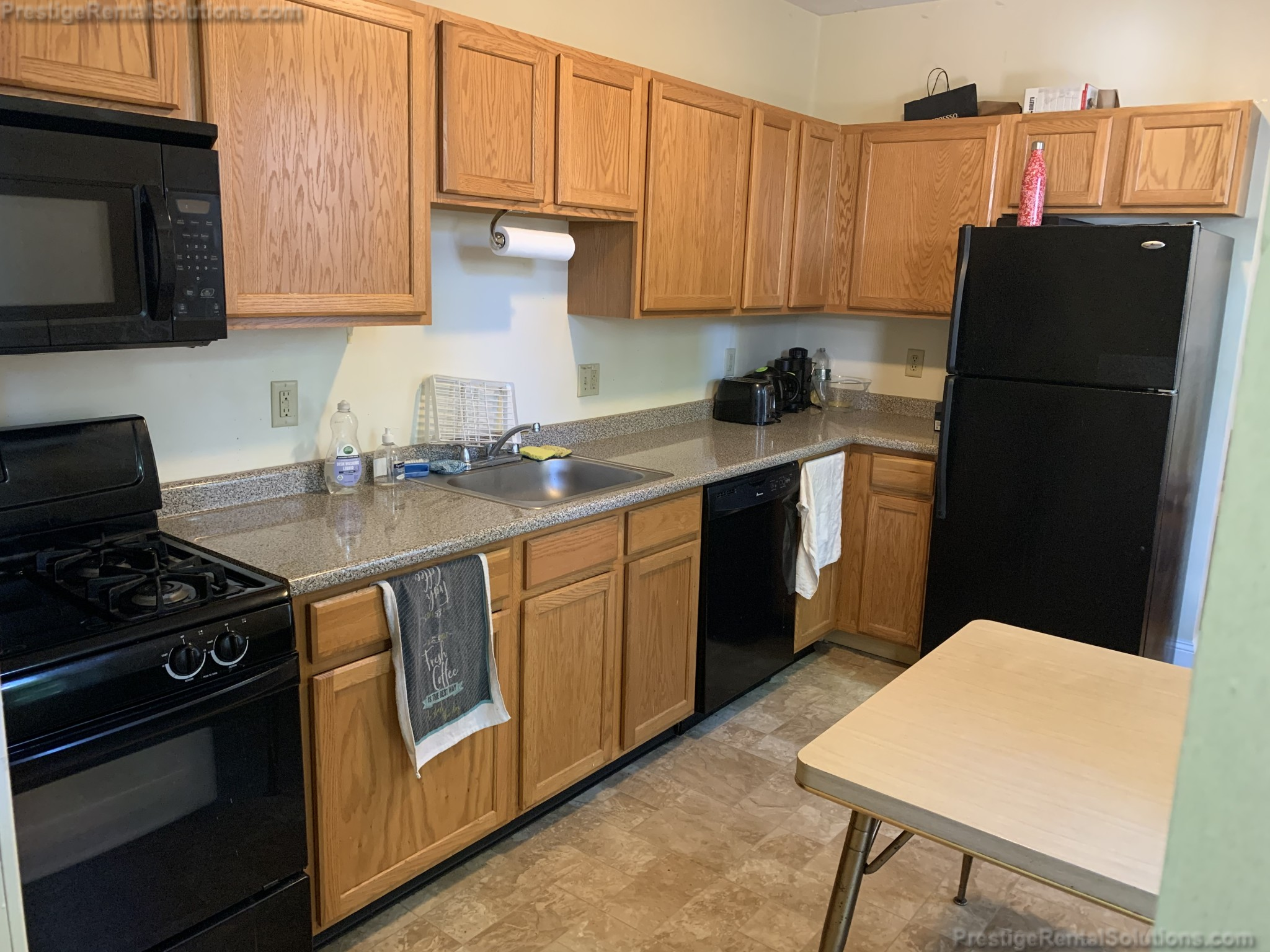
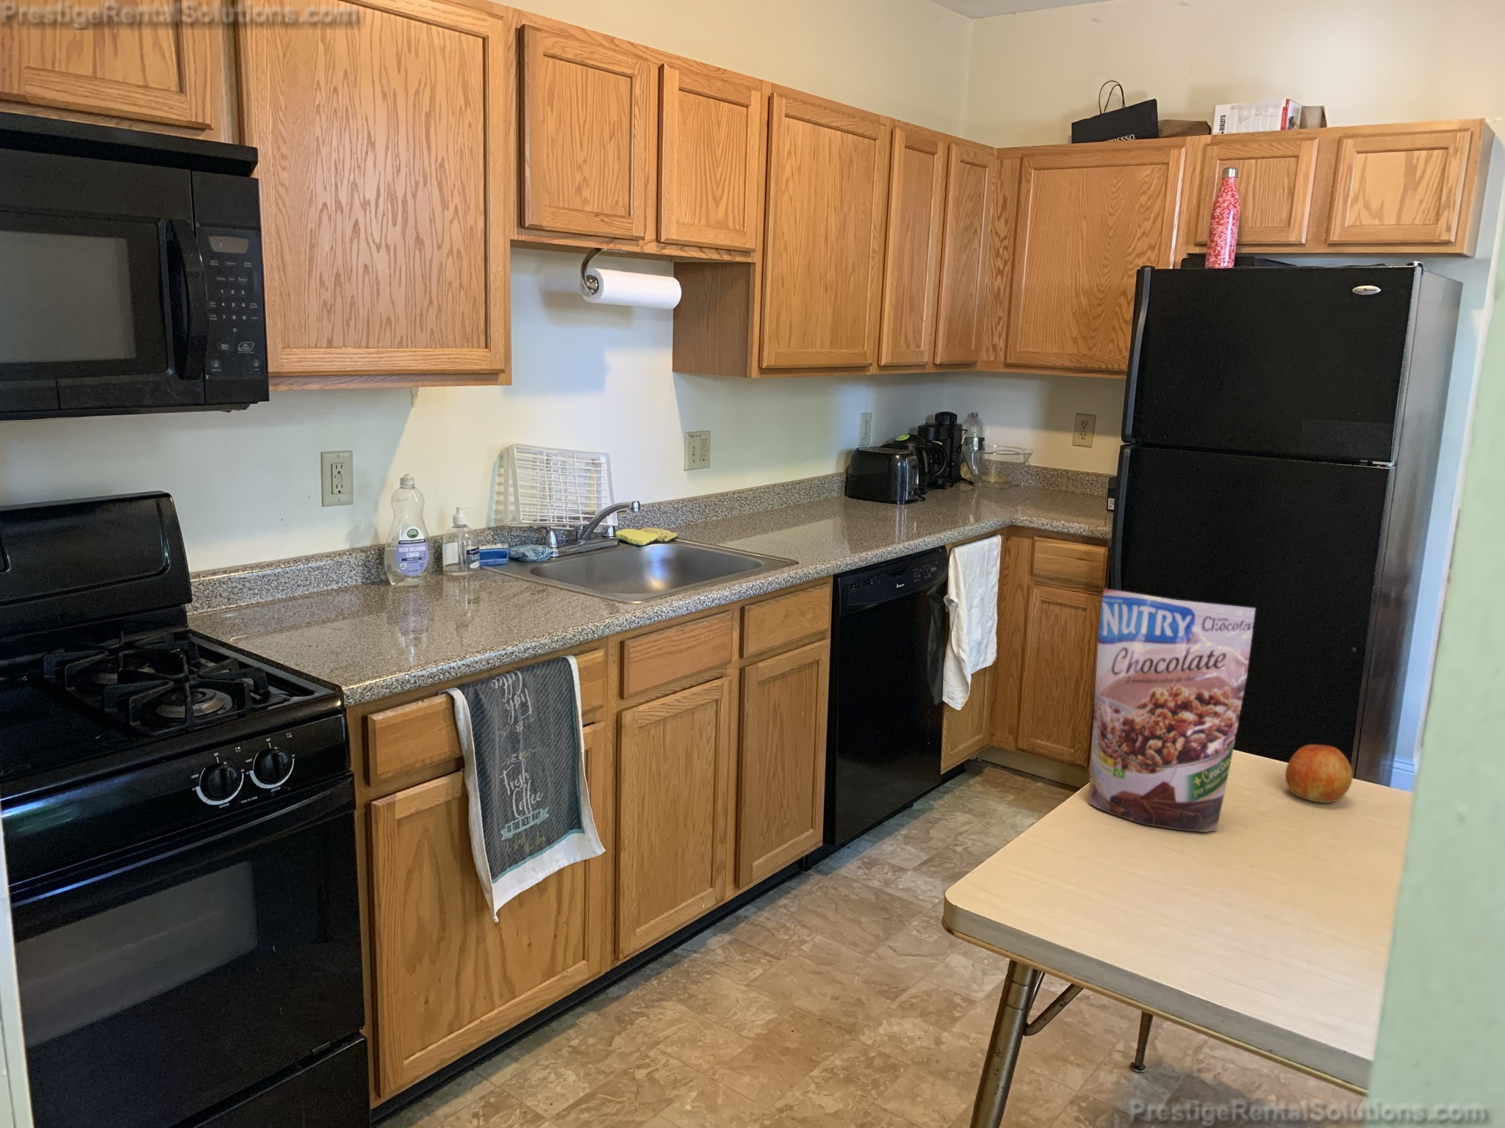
+ apple [1285,744,1353,803]
+ granola pouch [1088,588,1256,833]
